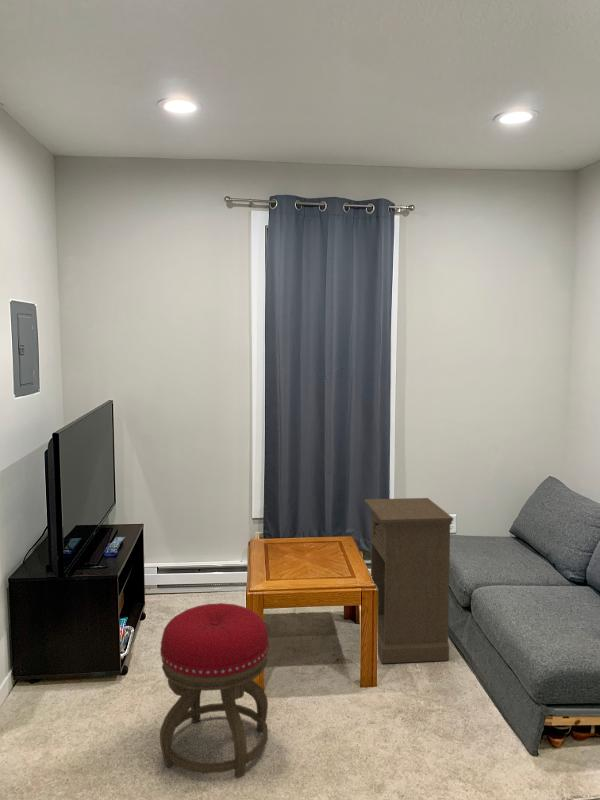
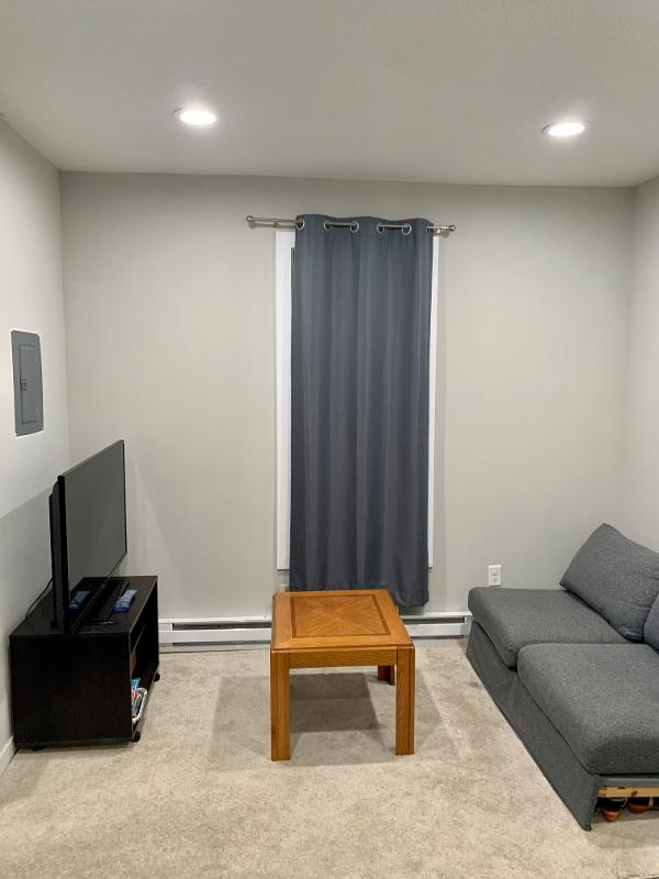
- nightstand [364,497,454,664]
- stool [159,602,270,779]
